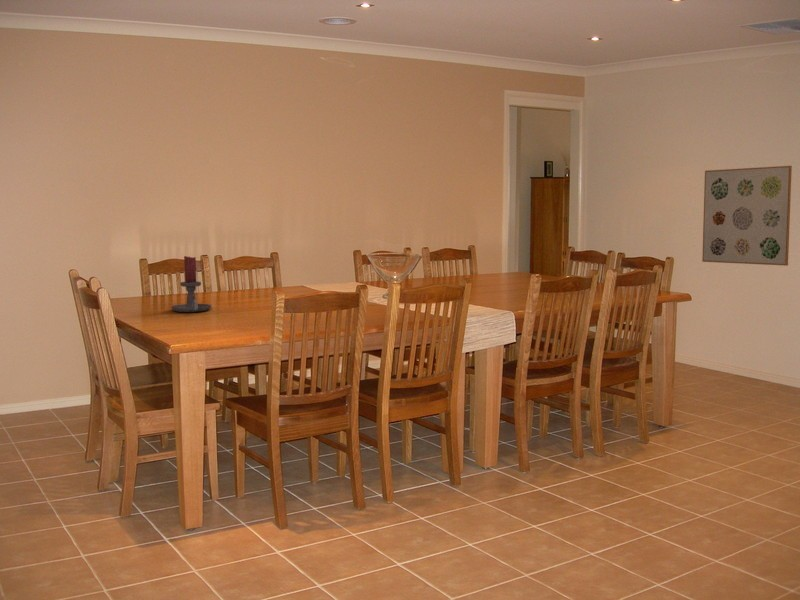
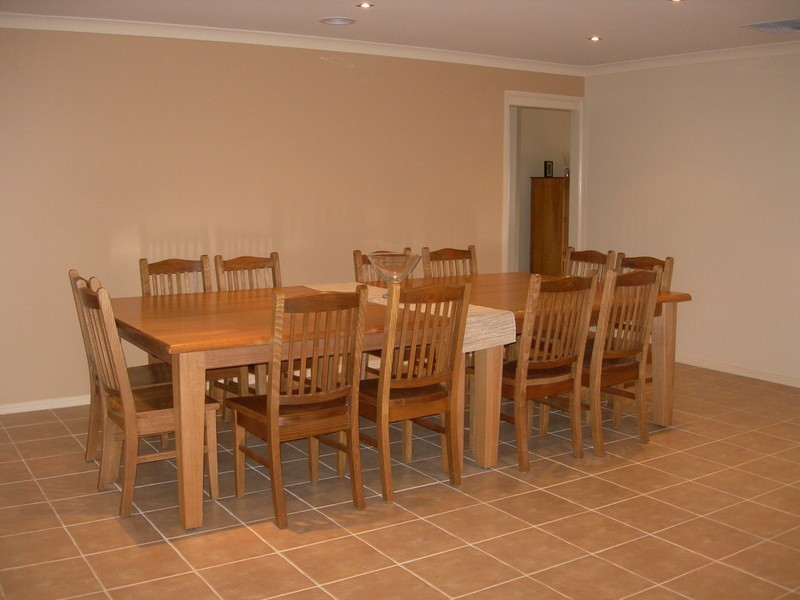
- wall art [701,165,793,267]
- candle holder [170,255,212,313]
